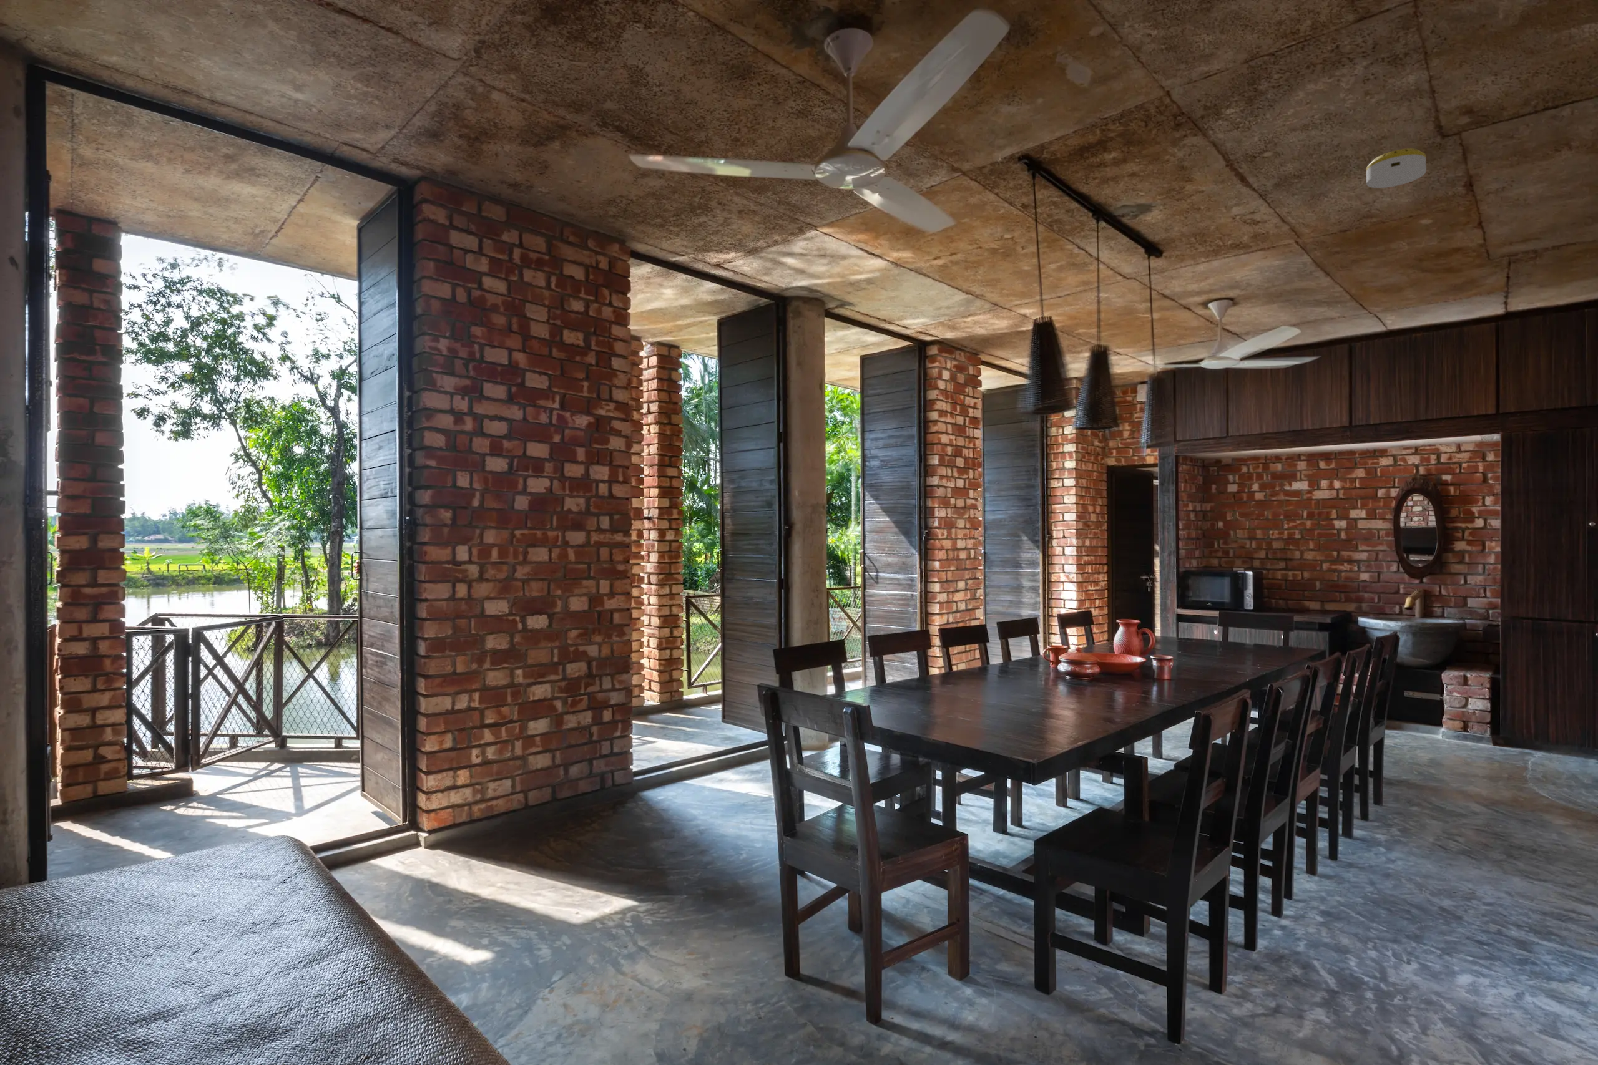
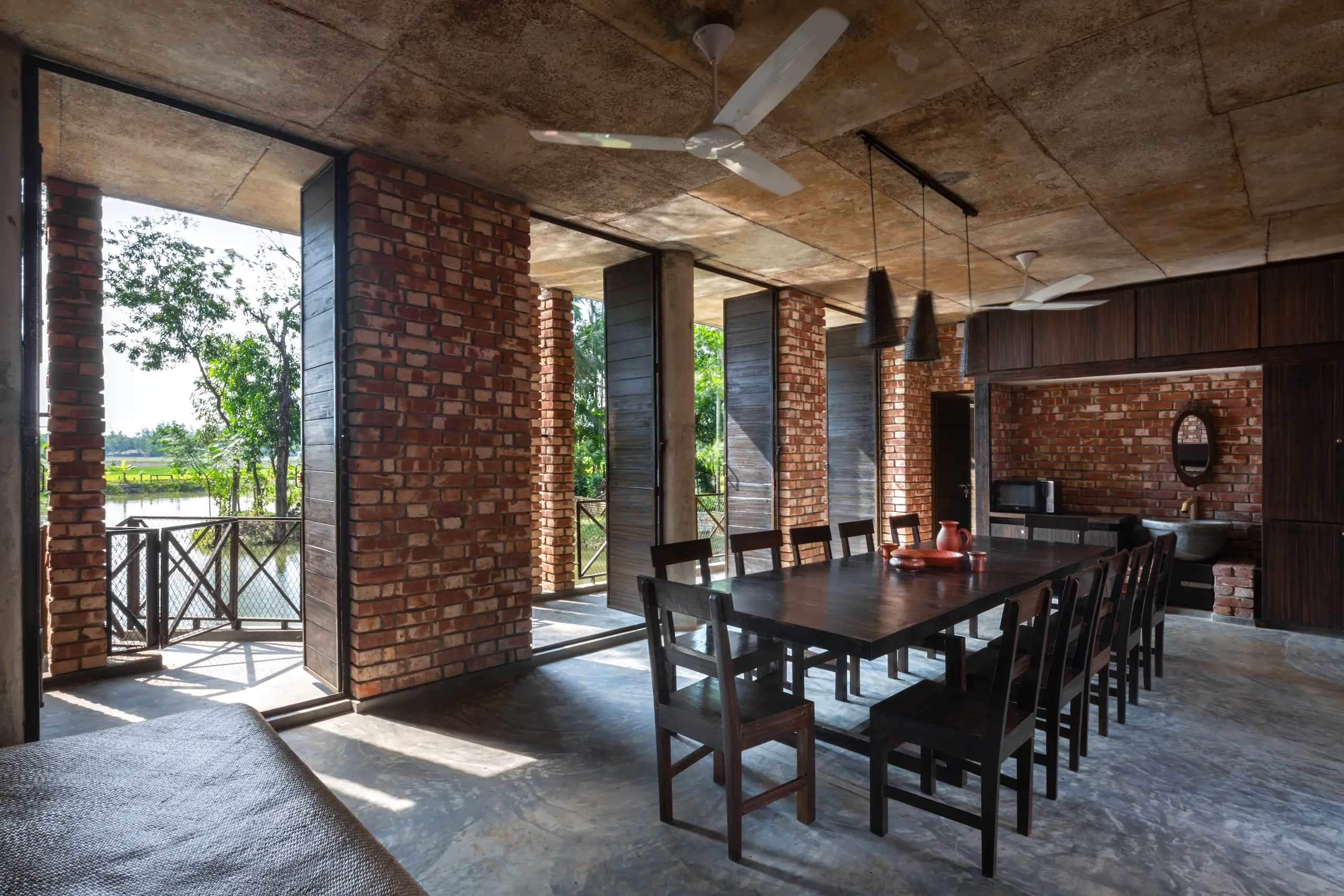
- smoke detector [1366,147,1427,189]
